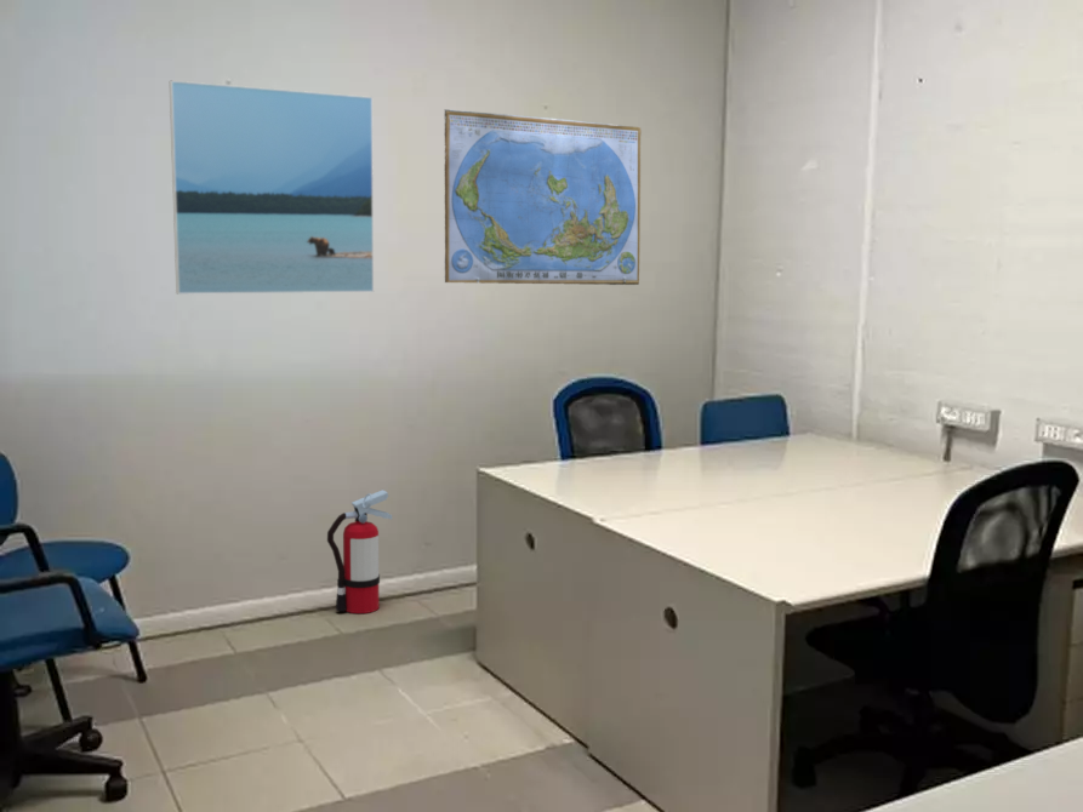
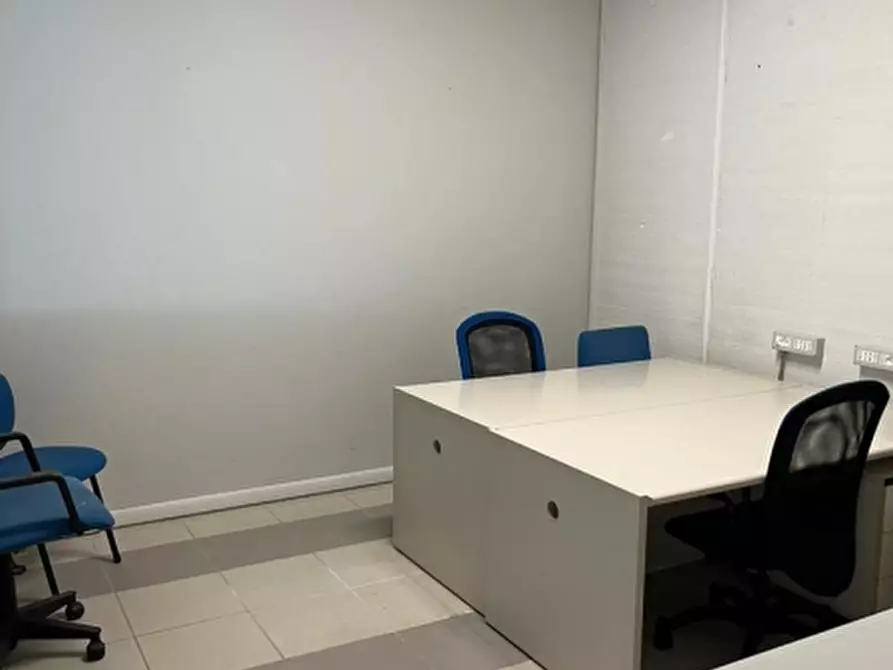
- world map [443,108,643,286]
- fire extinguisher [326,488,393,614]
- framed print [169,80,375,296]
